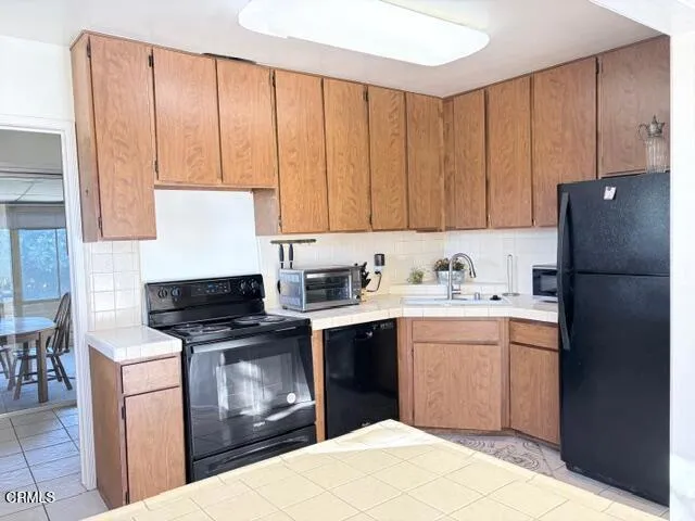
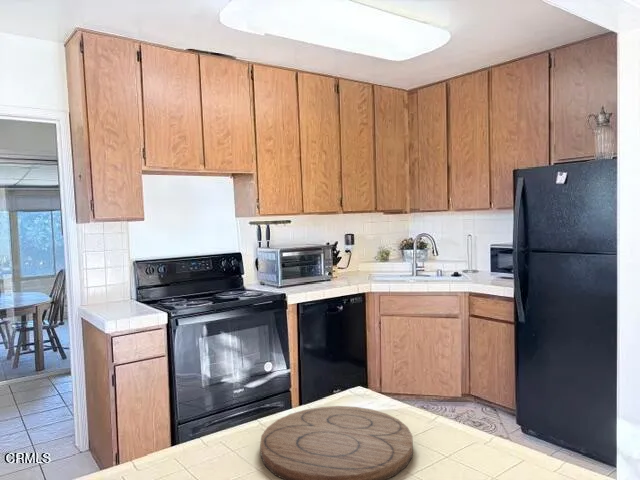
+ cutting board [259,405,414,480]
